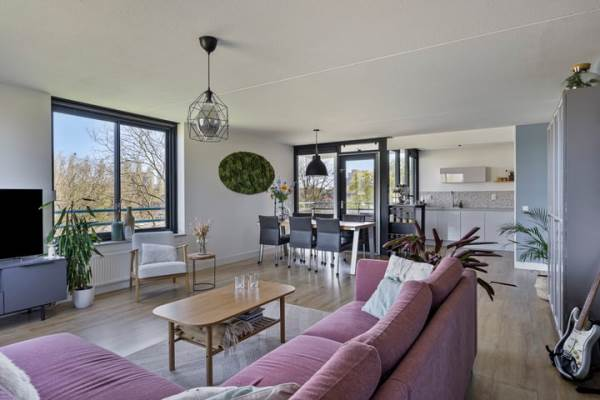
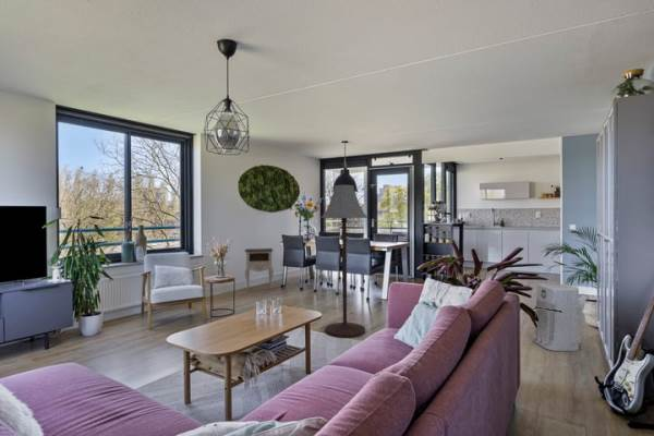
+ air purifier [532,282,582,352]
+ floor lamp [320,184,370,338]
+ nightstand [244,247,275,291]
